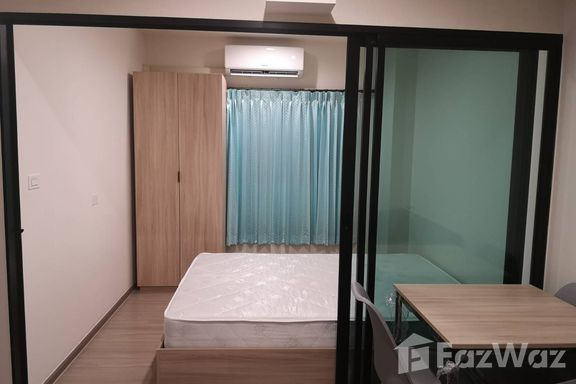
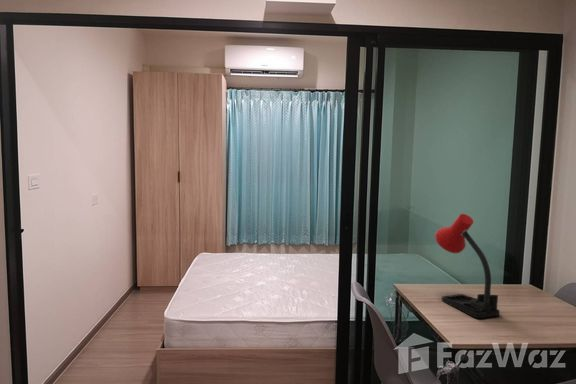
+ desk lamp [434,213,501,319]
